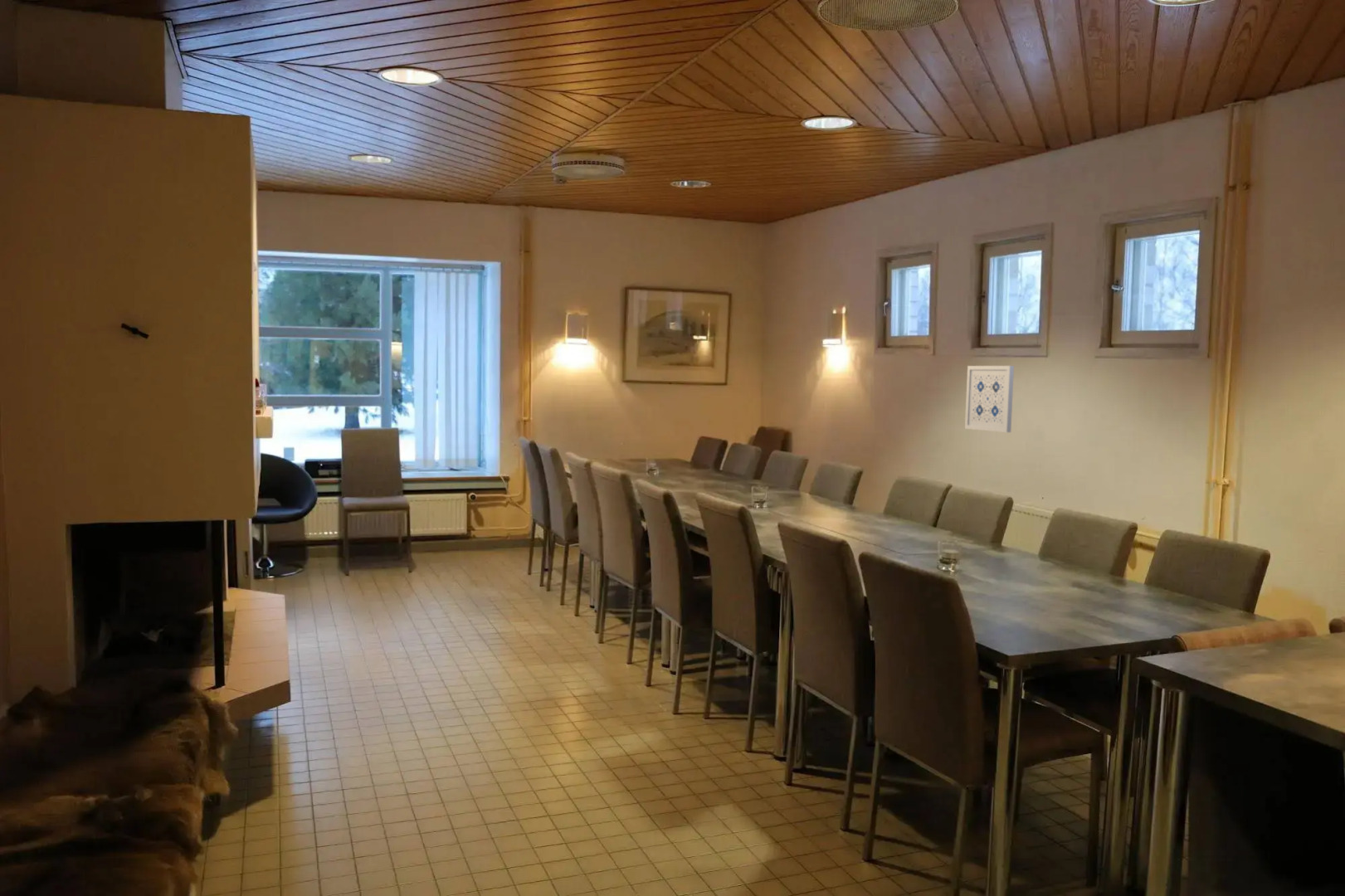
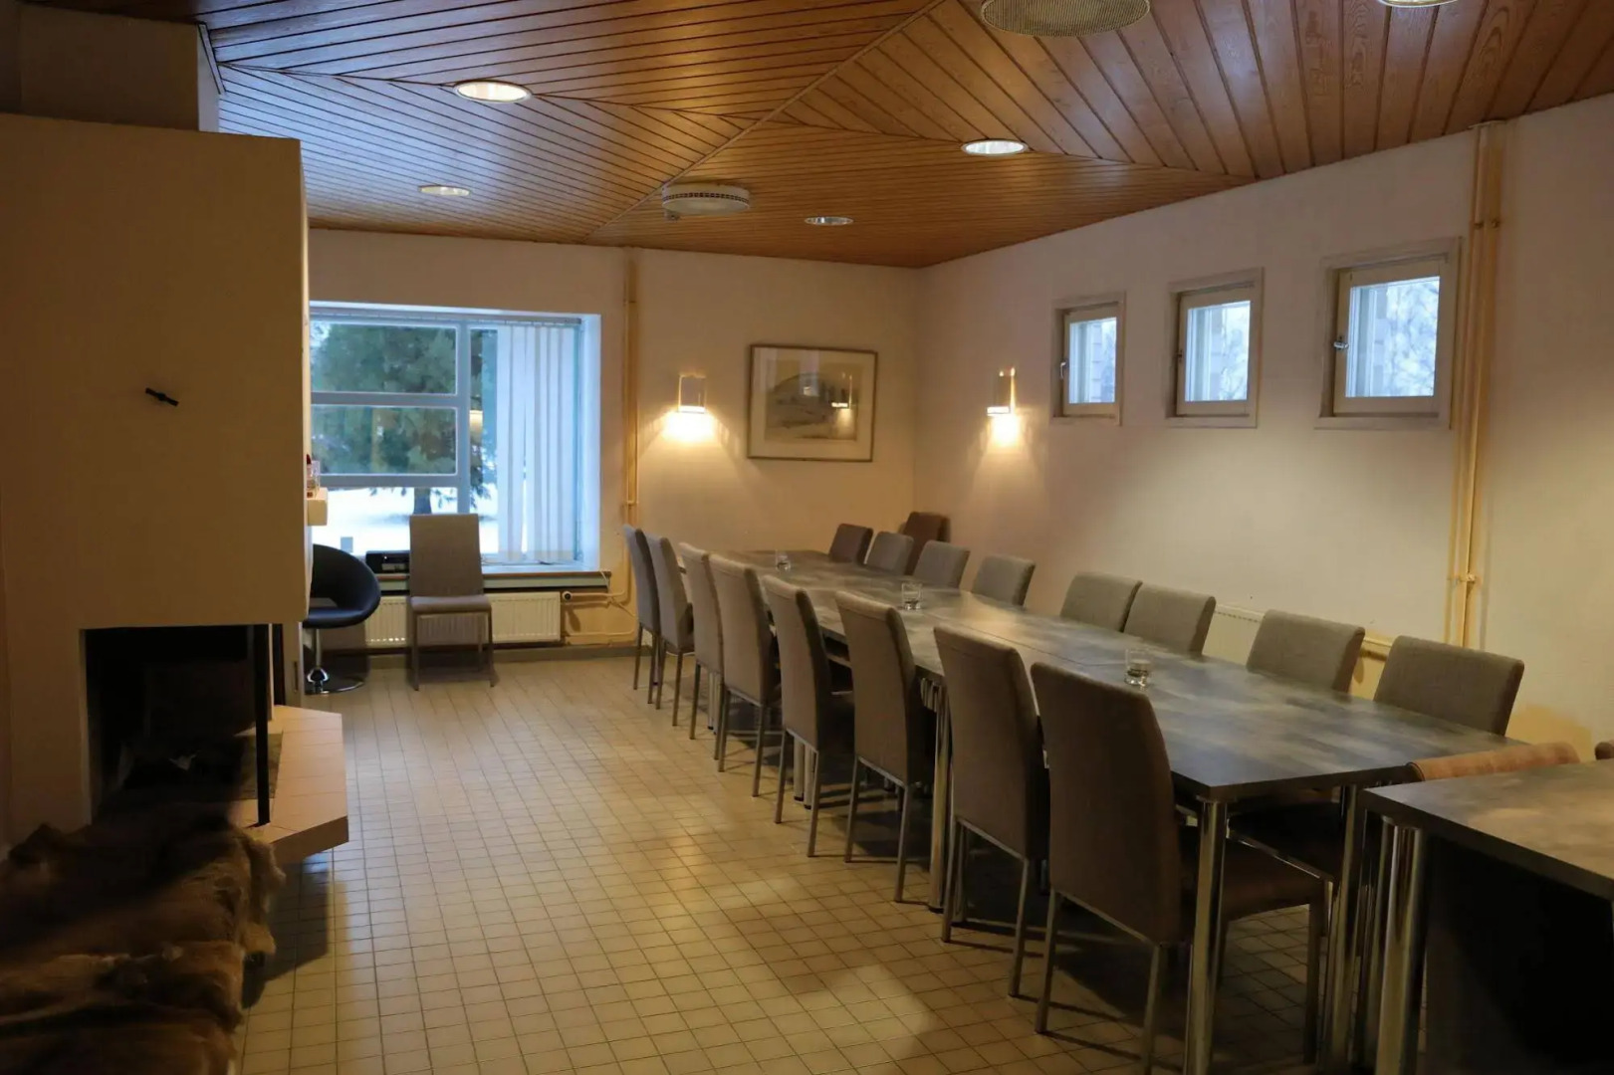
- wall art [964,365,1015,433]
